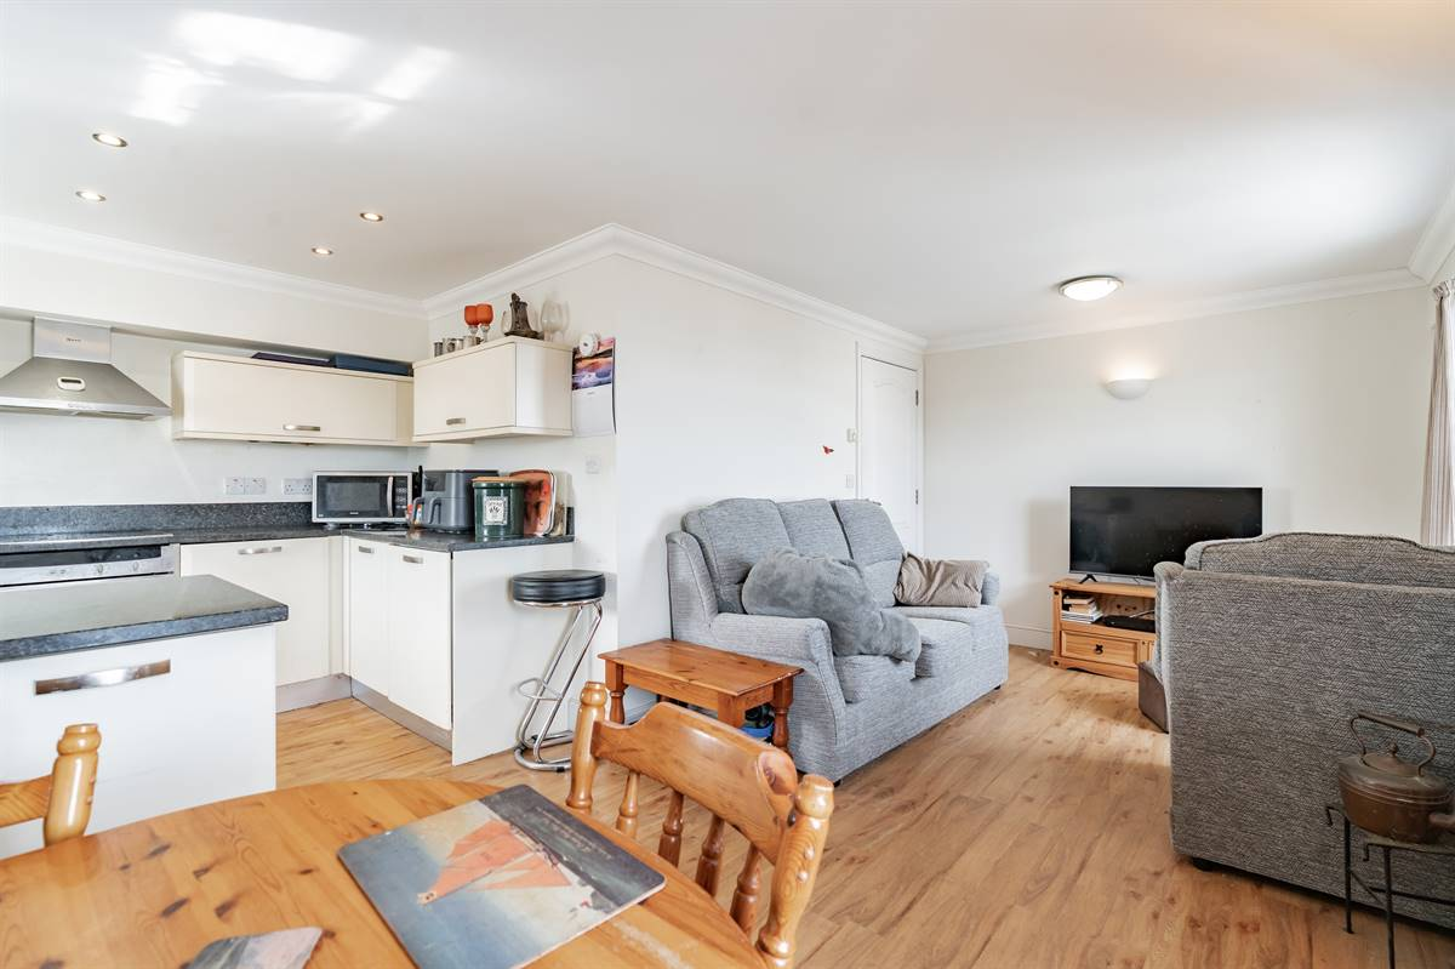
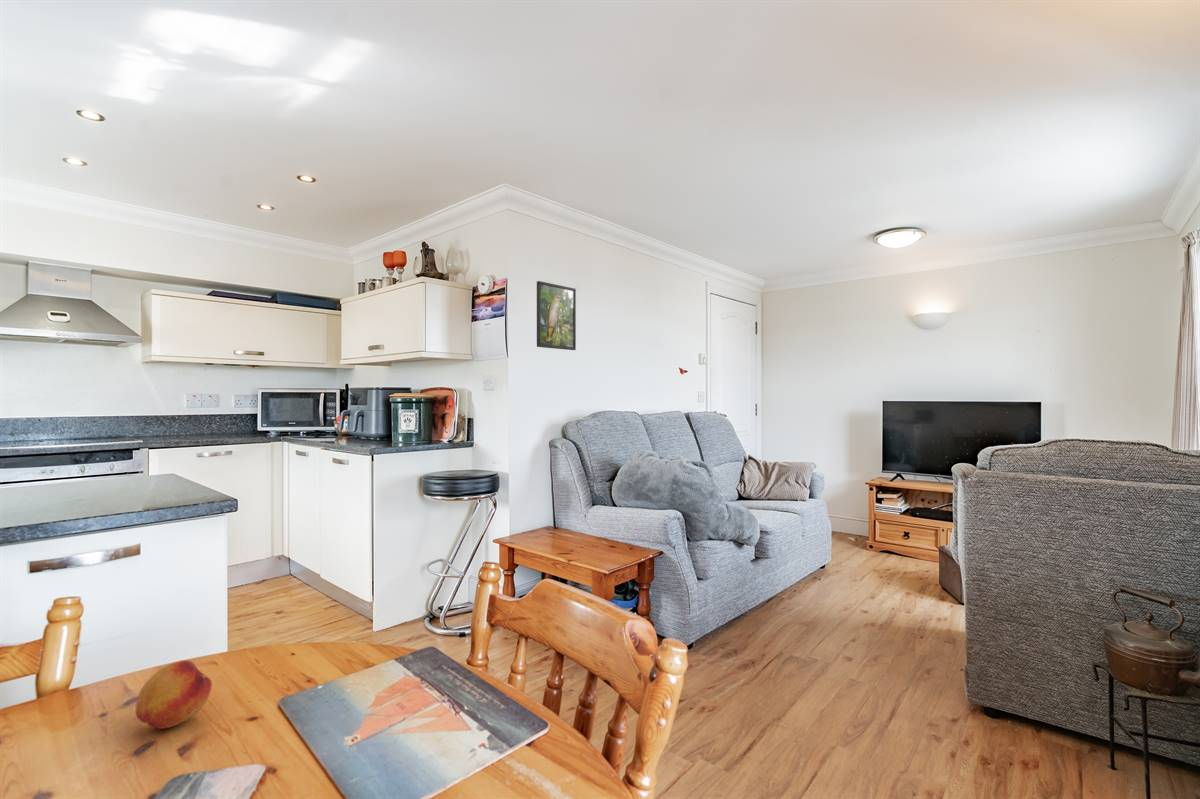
+ fruit [134,660,213,730]
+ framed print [536,280,577,351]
